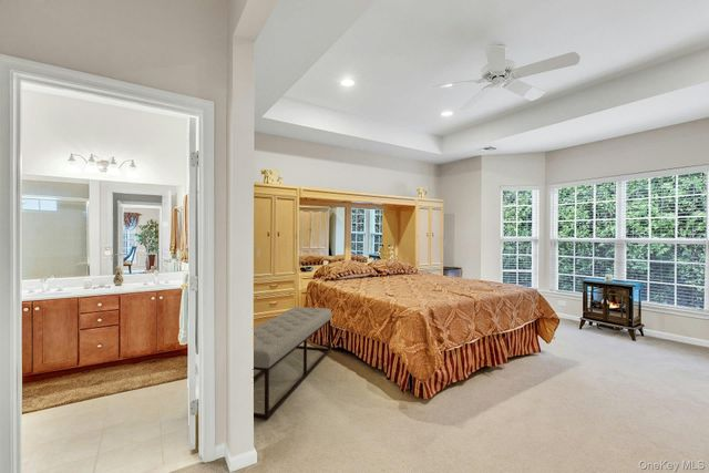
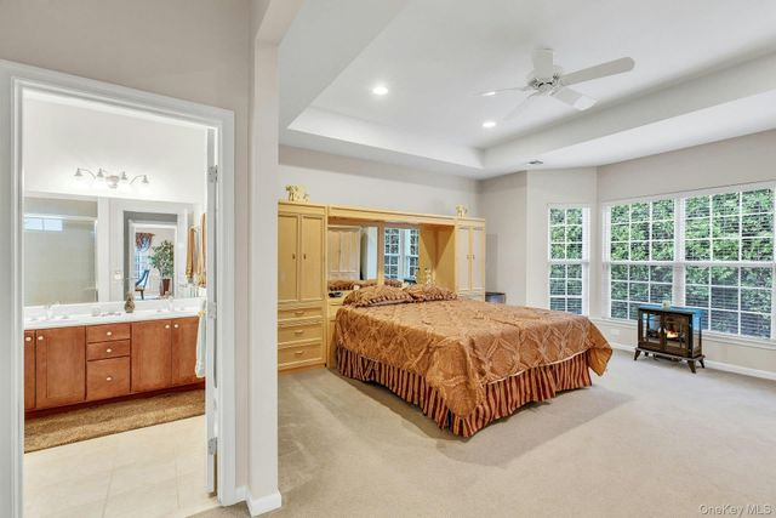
- bench [253,306,332,421]
